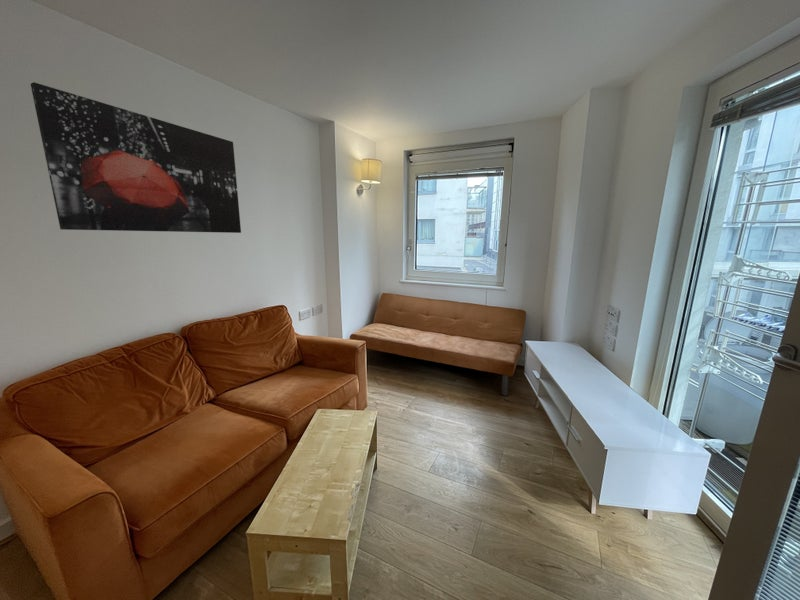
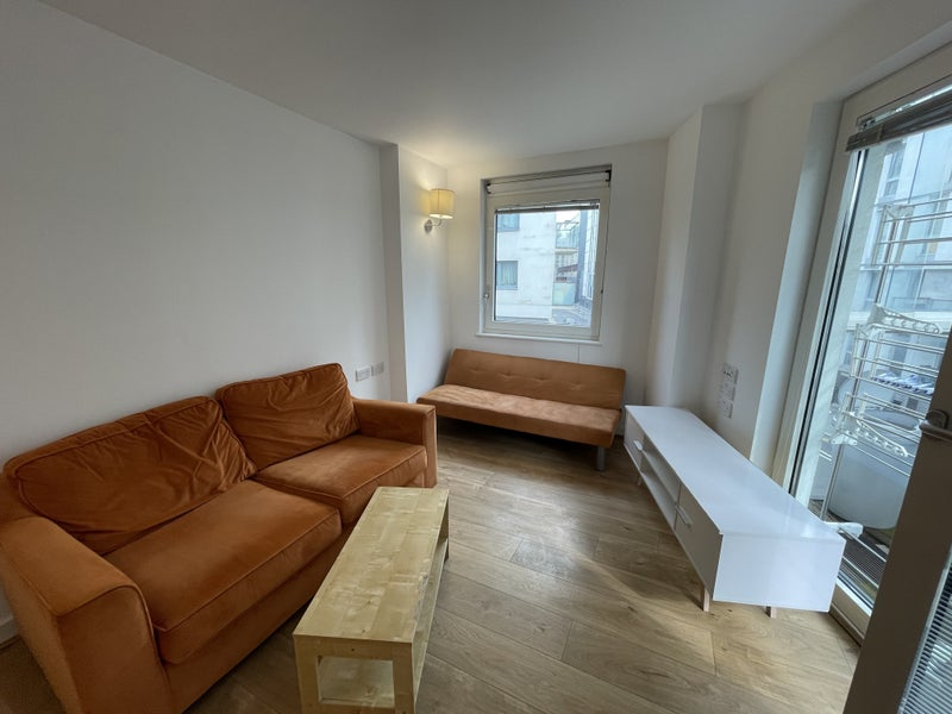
- wall art [30,81,242,234]
